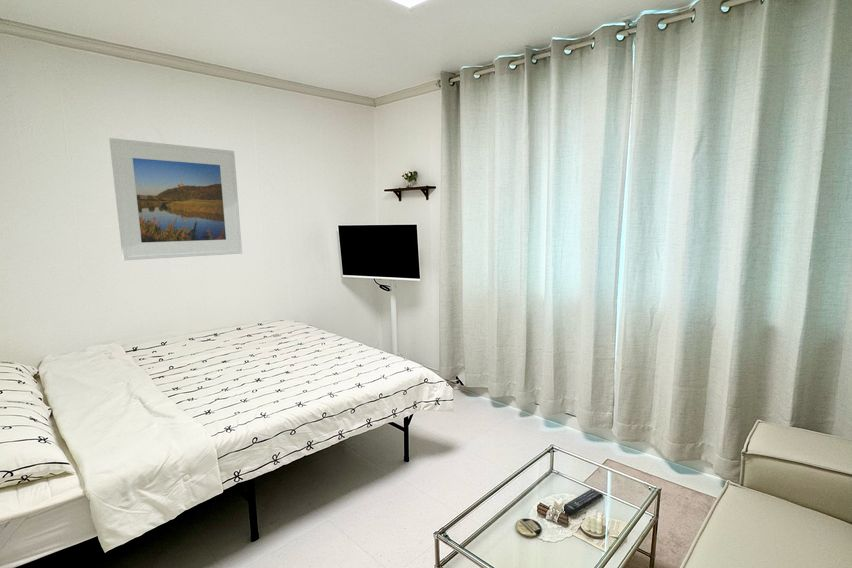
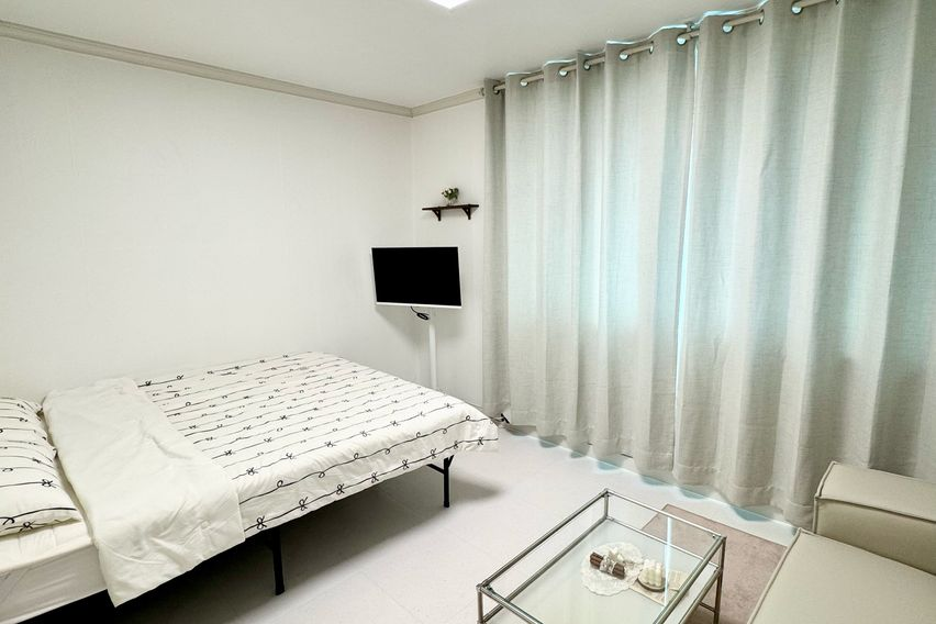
- coaster [515,518,543,538]
- remote control [562,488,604,517]
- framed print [108,137,243,261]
